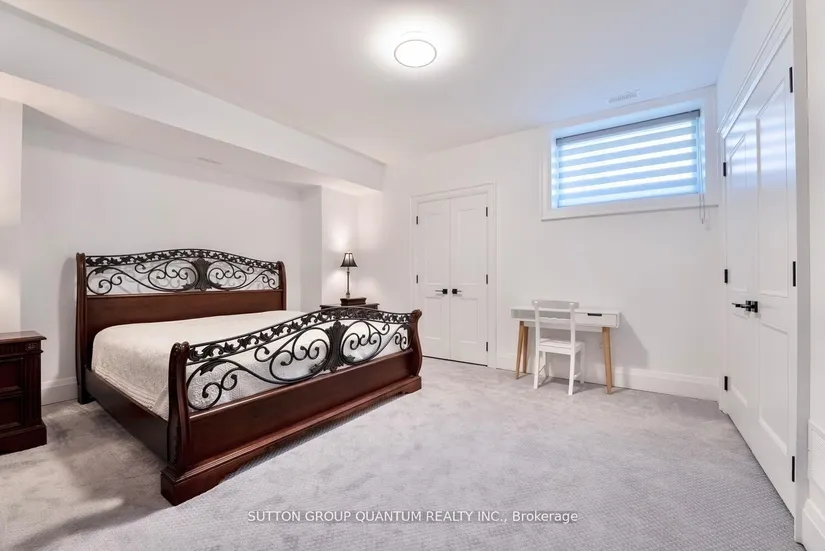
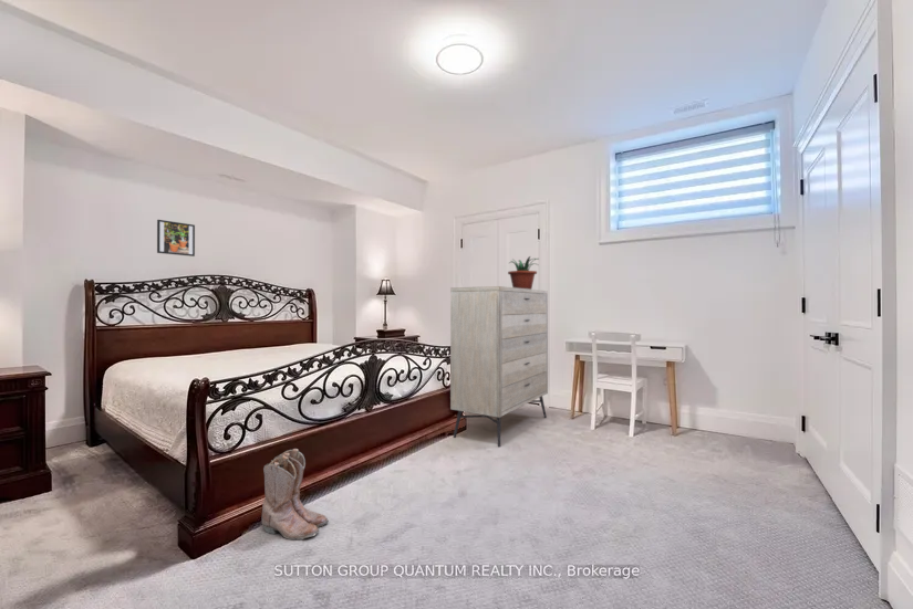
+ dresser [449,285,549,448]
+ potted plant [507,255,540,290]
+ boots [261,448,330,540]
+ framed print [156,219,196,258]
